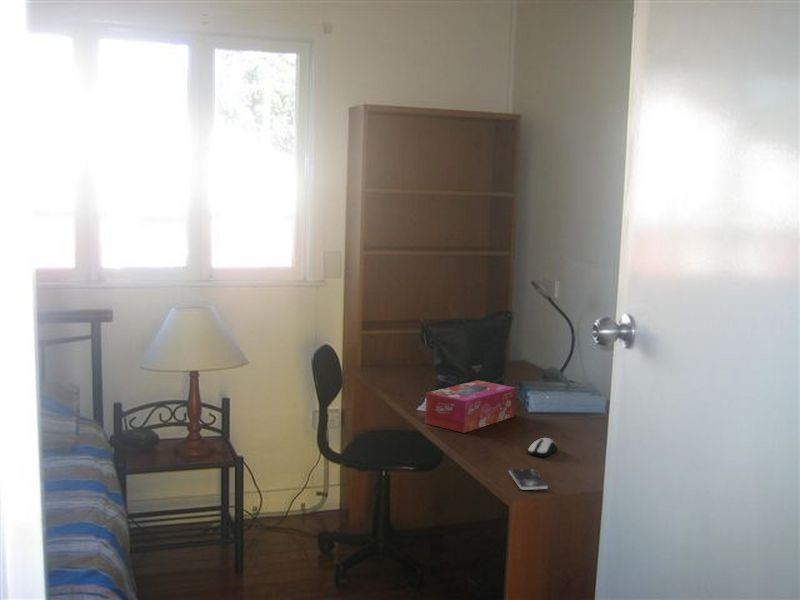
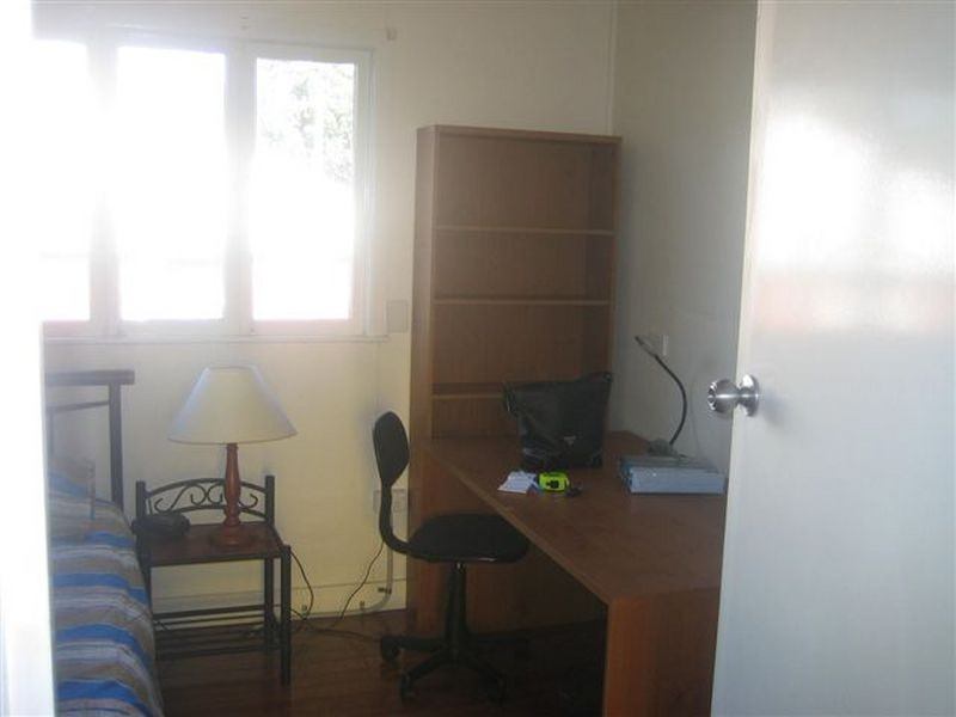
- tissue box [424,379,516,434]
- computer mouse [527,437,559,458]
- smartphone [508,468,549,491]
